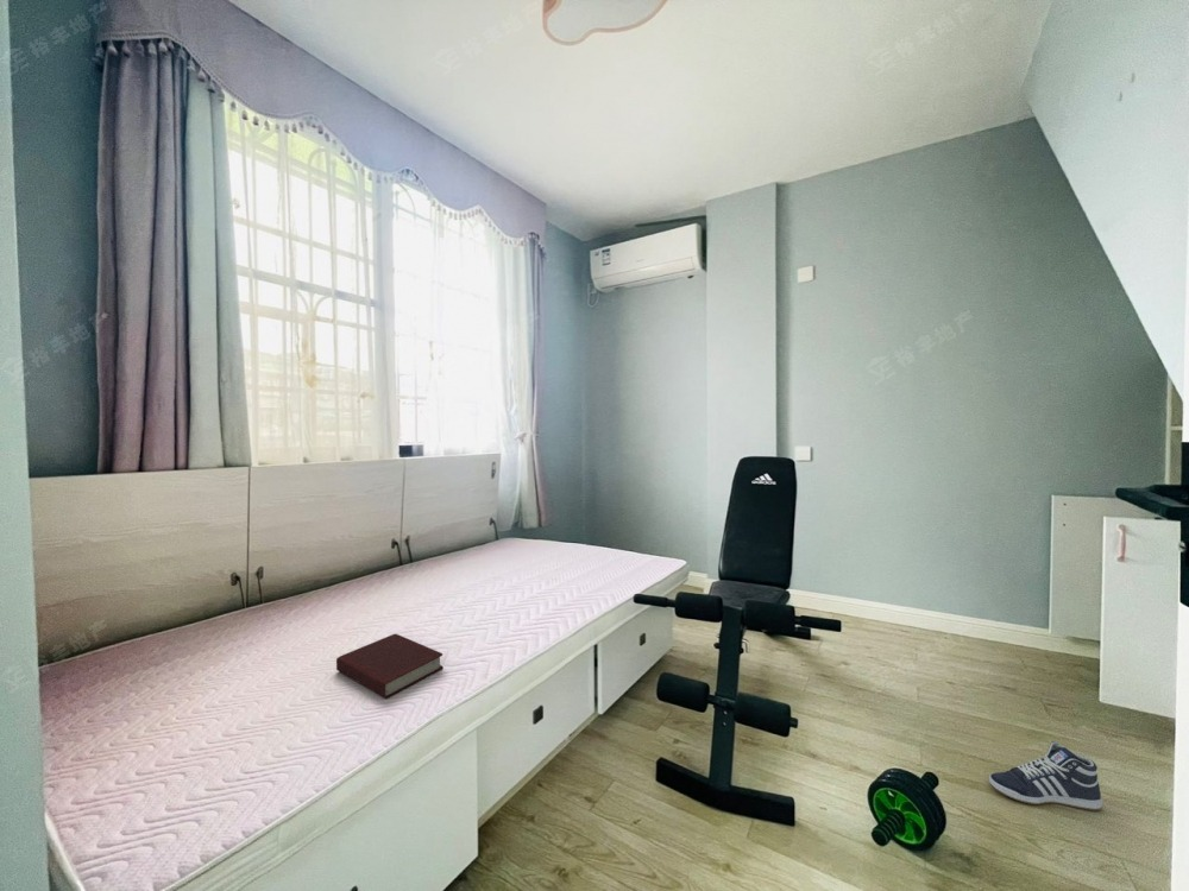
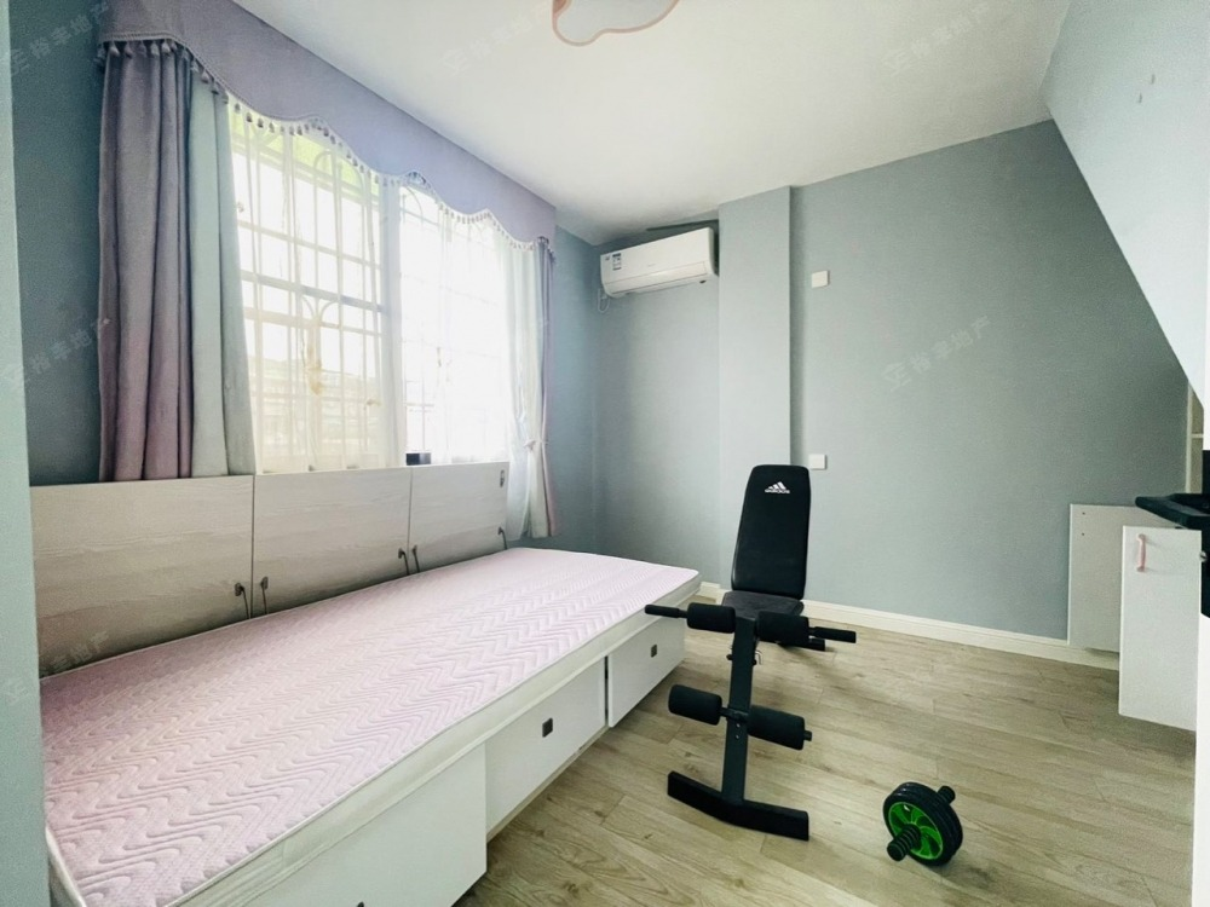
- book [335,633,443,700]
- sneaker [988,740,1103,811]
